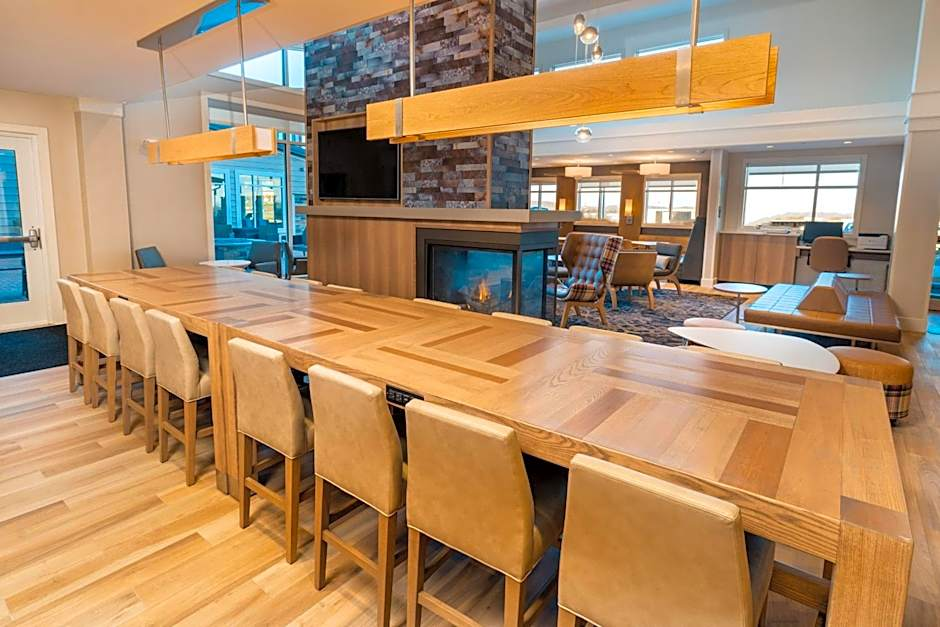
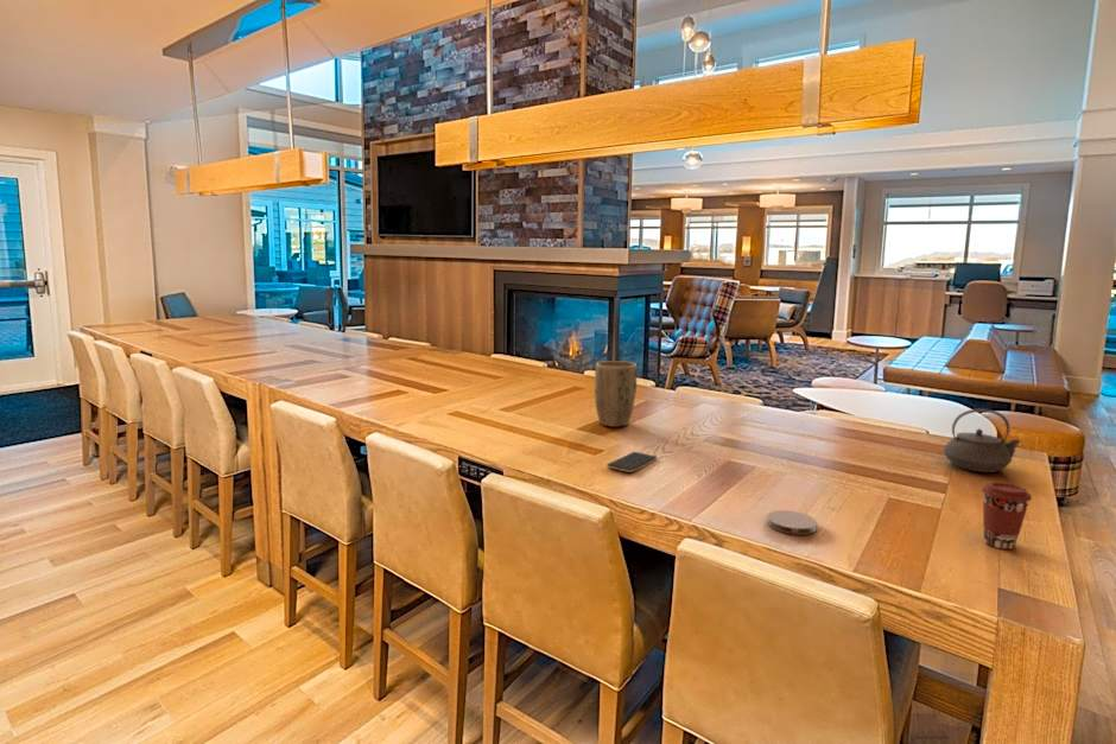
+ teapot [943,407,1022,473]
+ coffee cup [981,481,1033,551]
+ smartphone [605,451,658,473]
+ coaster [766,509,818,536]
+ plant pot [594,360,639,428]
